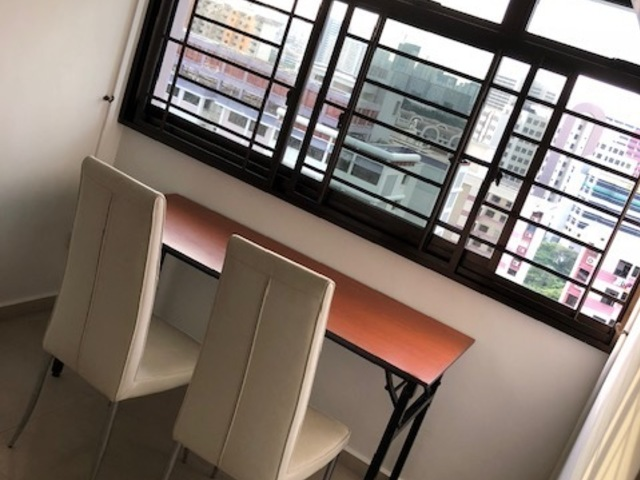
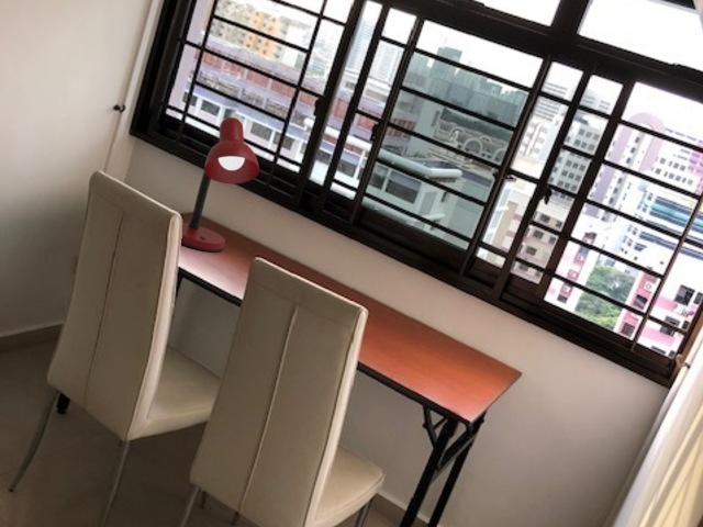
+ desk lamp [180,116,260,253]
